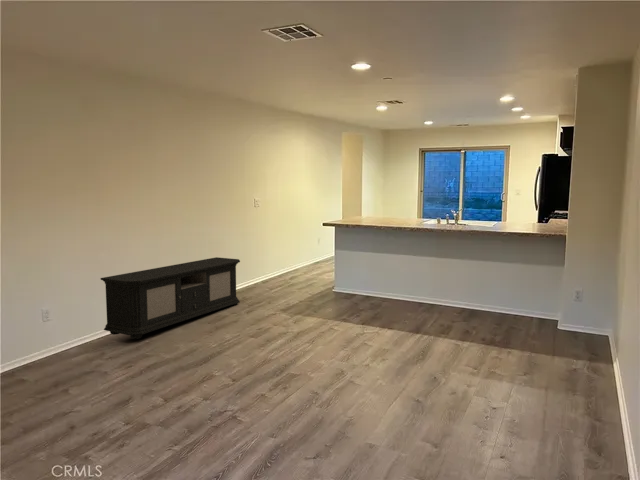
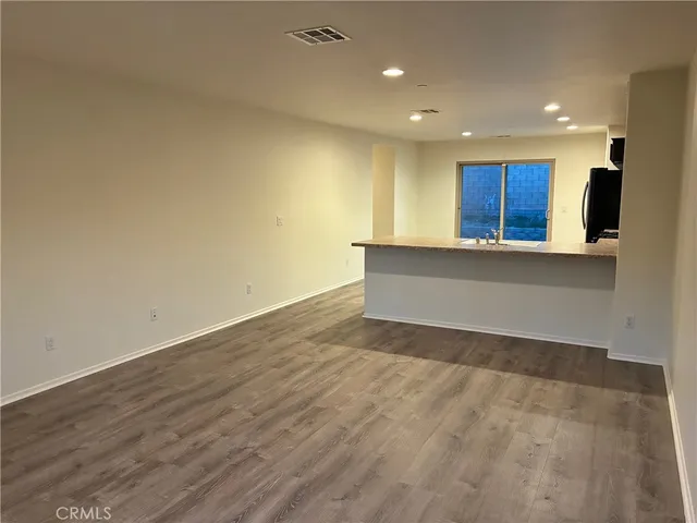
- media console [99,256,241,340]
